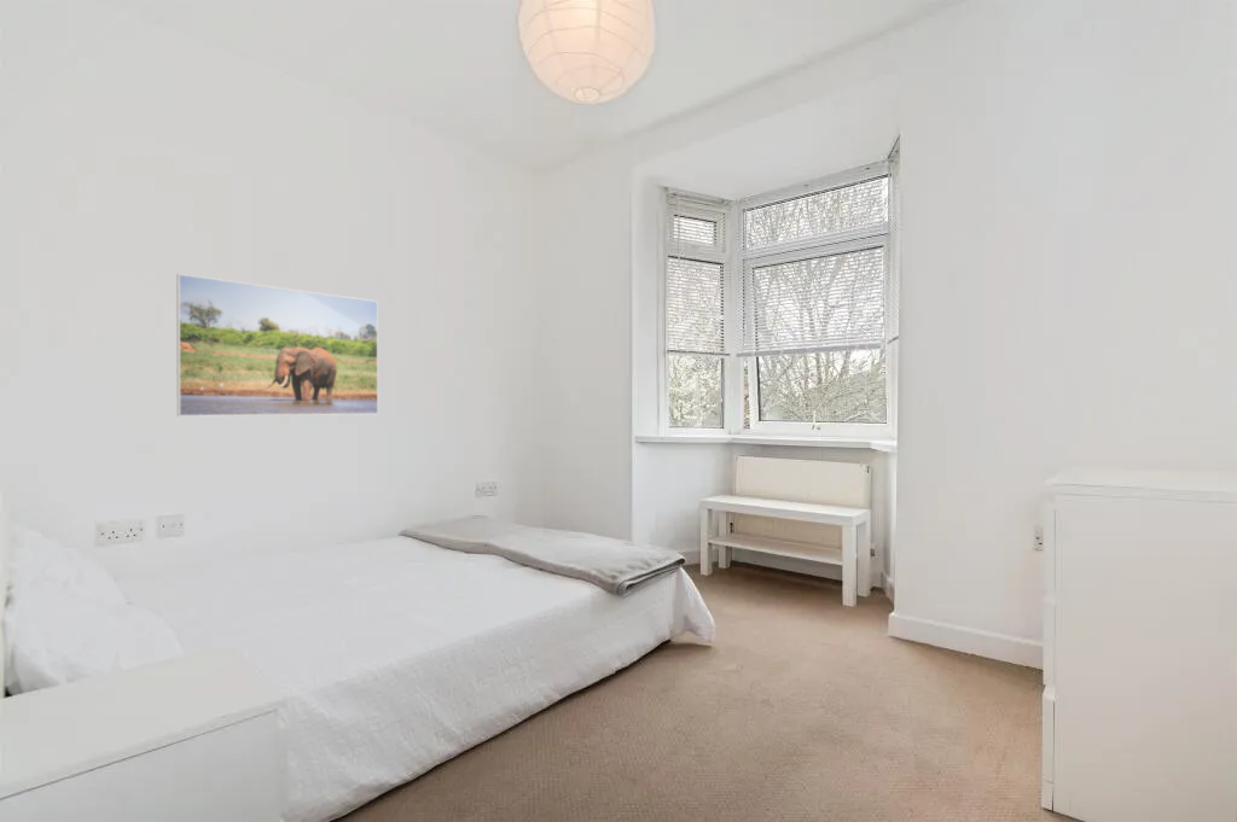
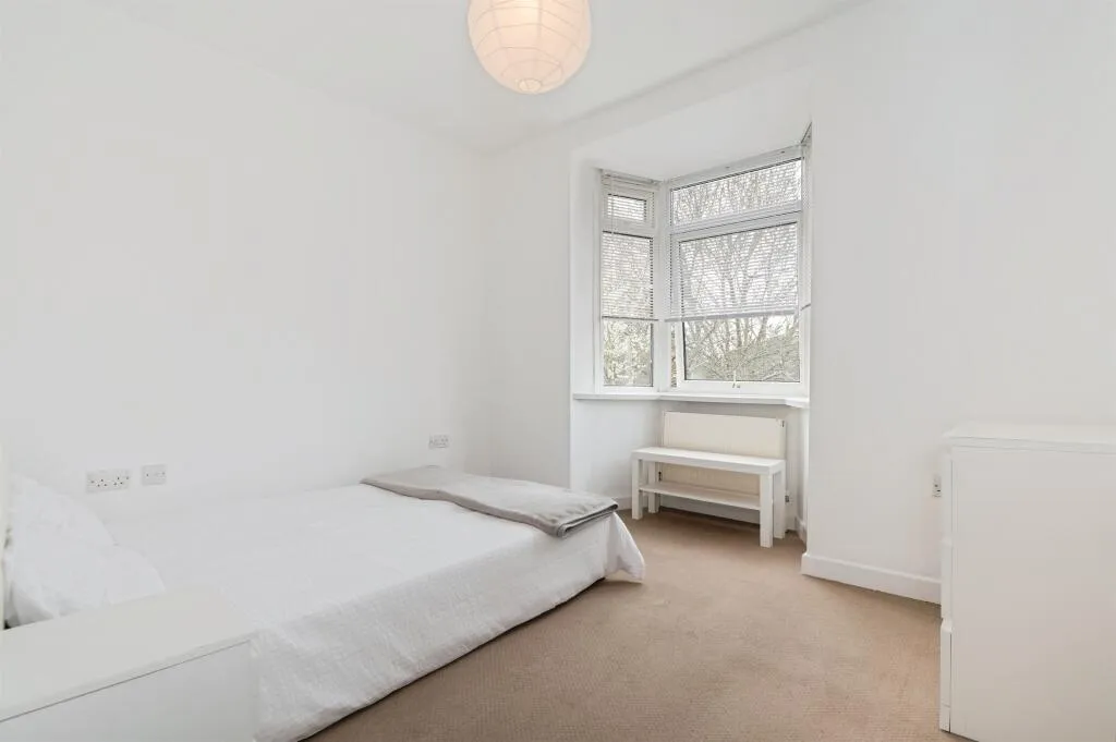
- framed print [175,273,379,418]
